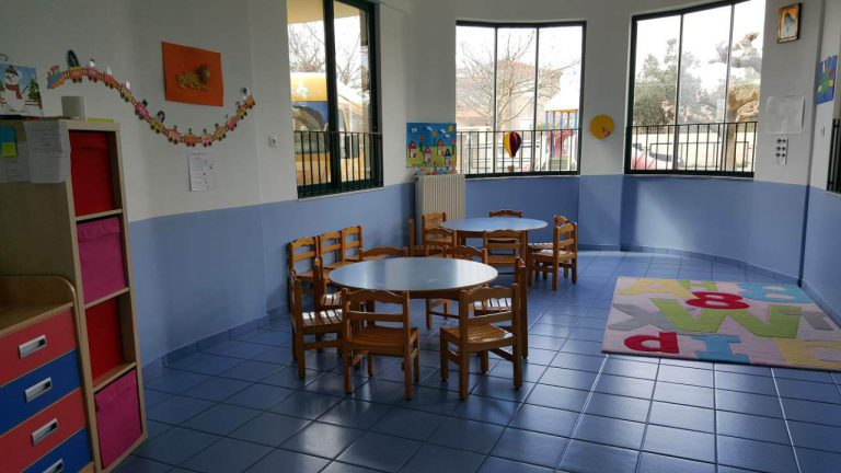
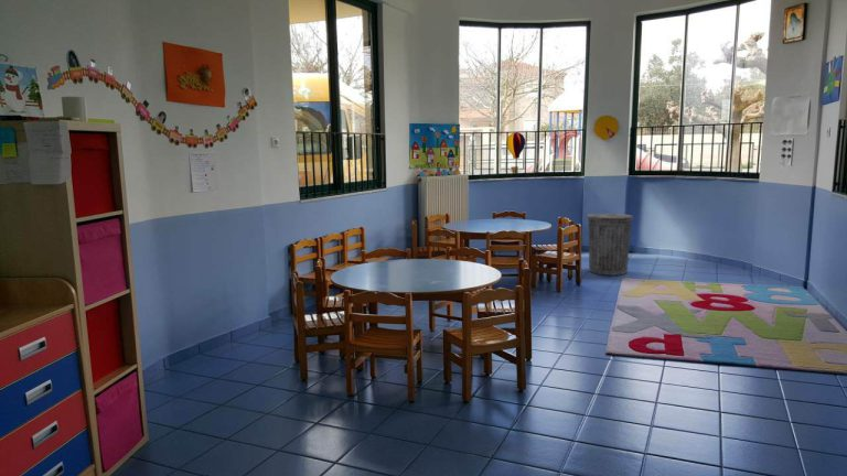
+ trash can [586,213,634,277]
